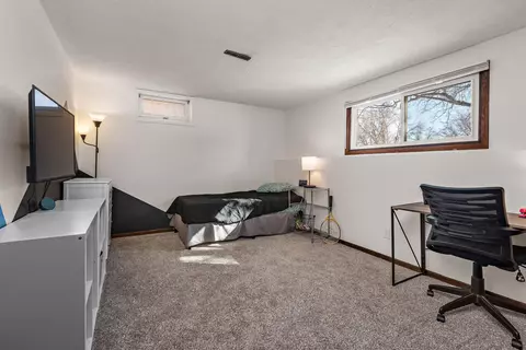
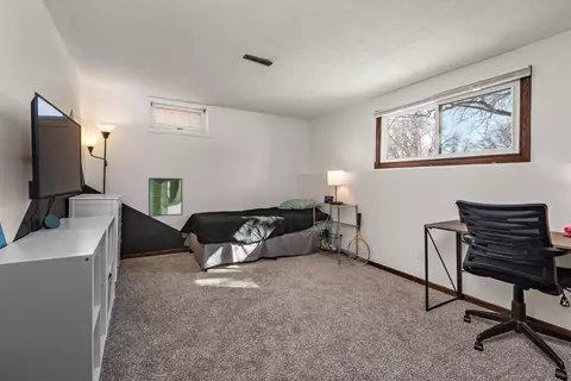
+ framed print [148,176,183,218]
